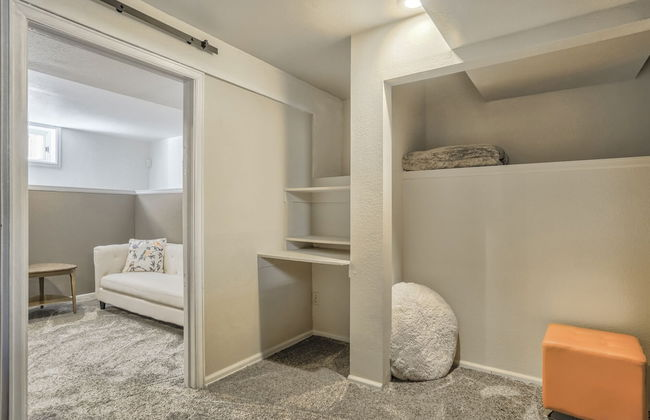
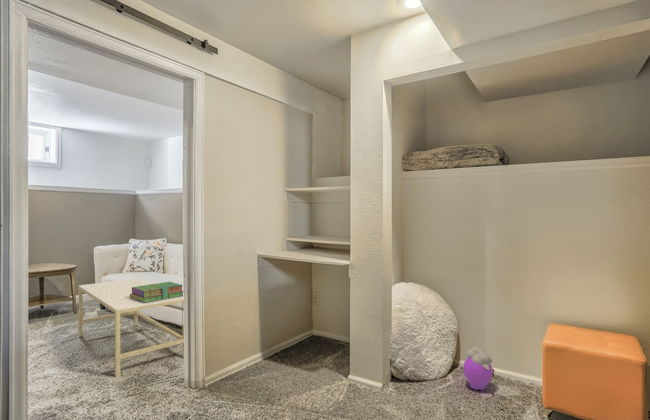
+ coffee table [78,278,185,378]
+ plush toy [462,345,496,391]
+ stack of books [130,281,184,303]
